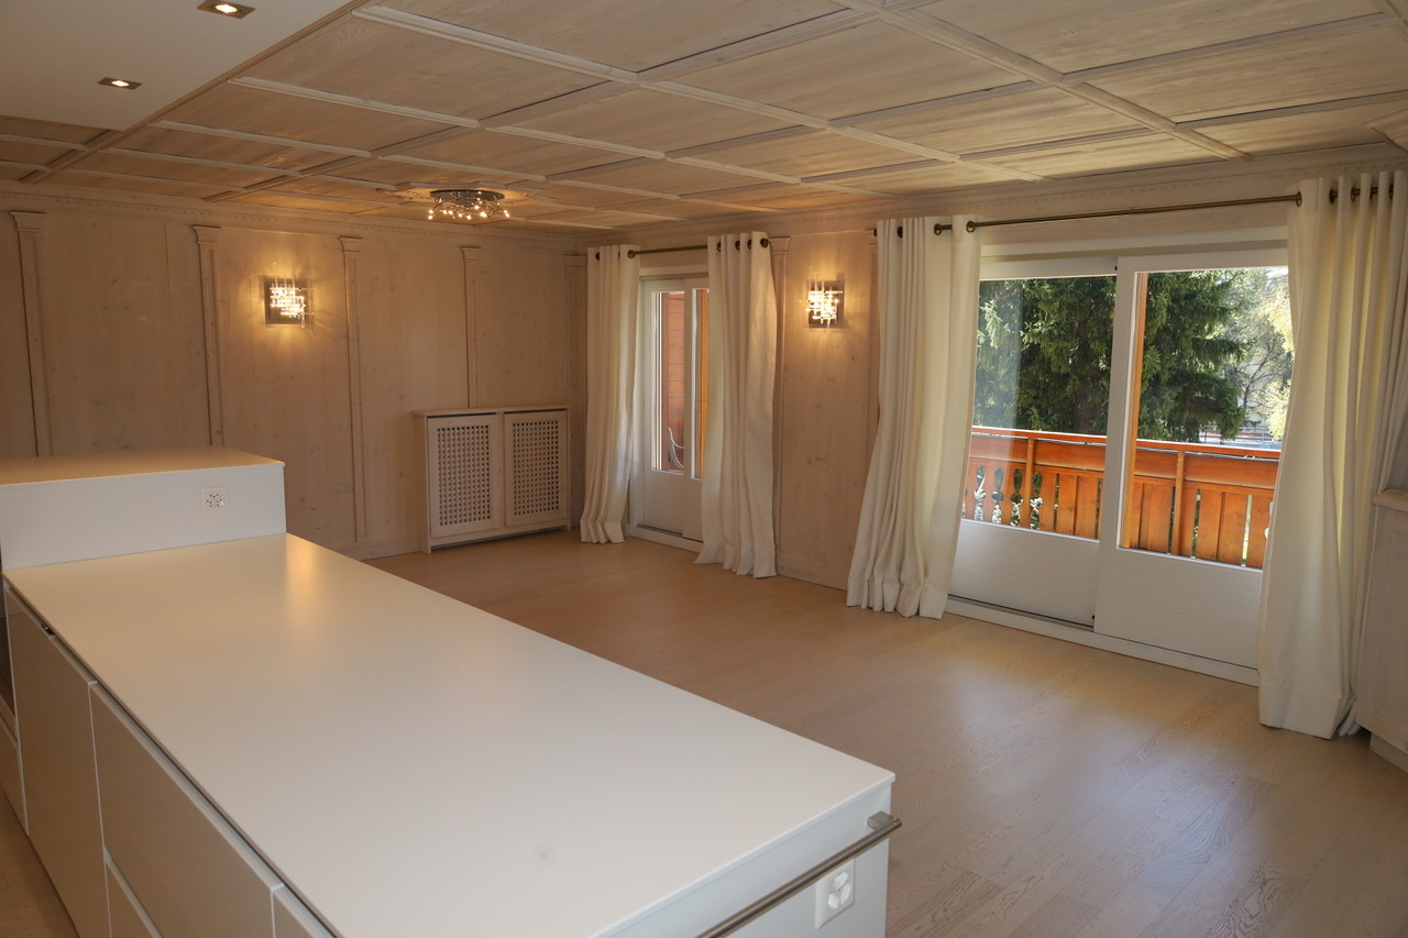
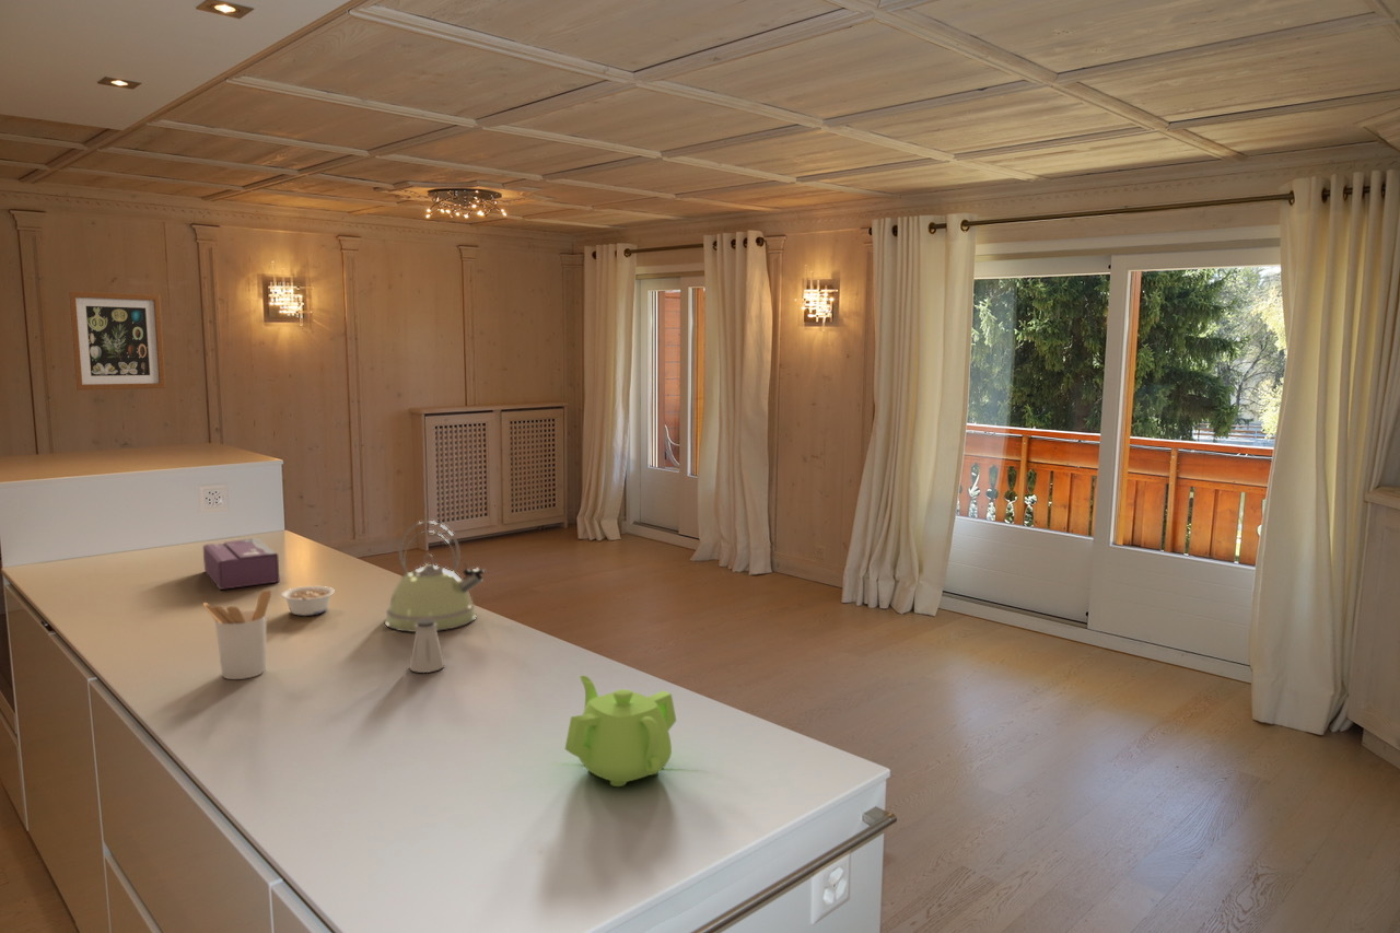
+ wall art [68,291,166,392]
+ saltshaker [408,619,445,674]
+ utensil holder [202,588,272,680]
+ teapot [564,674,677,788]
+ tissue box [202,537,281,591]
+ kettle [384,520,486,633]
+ legume [280,585,336,617]
